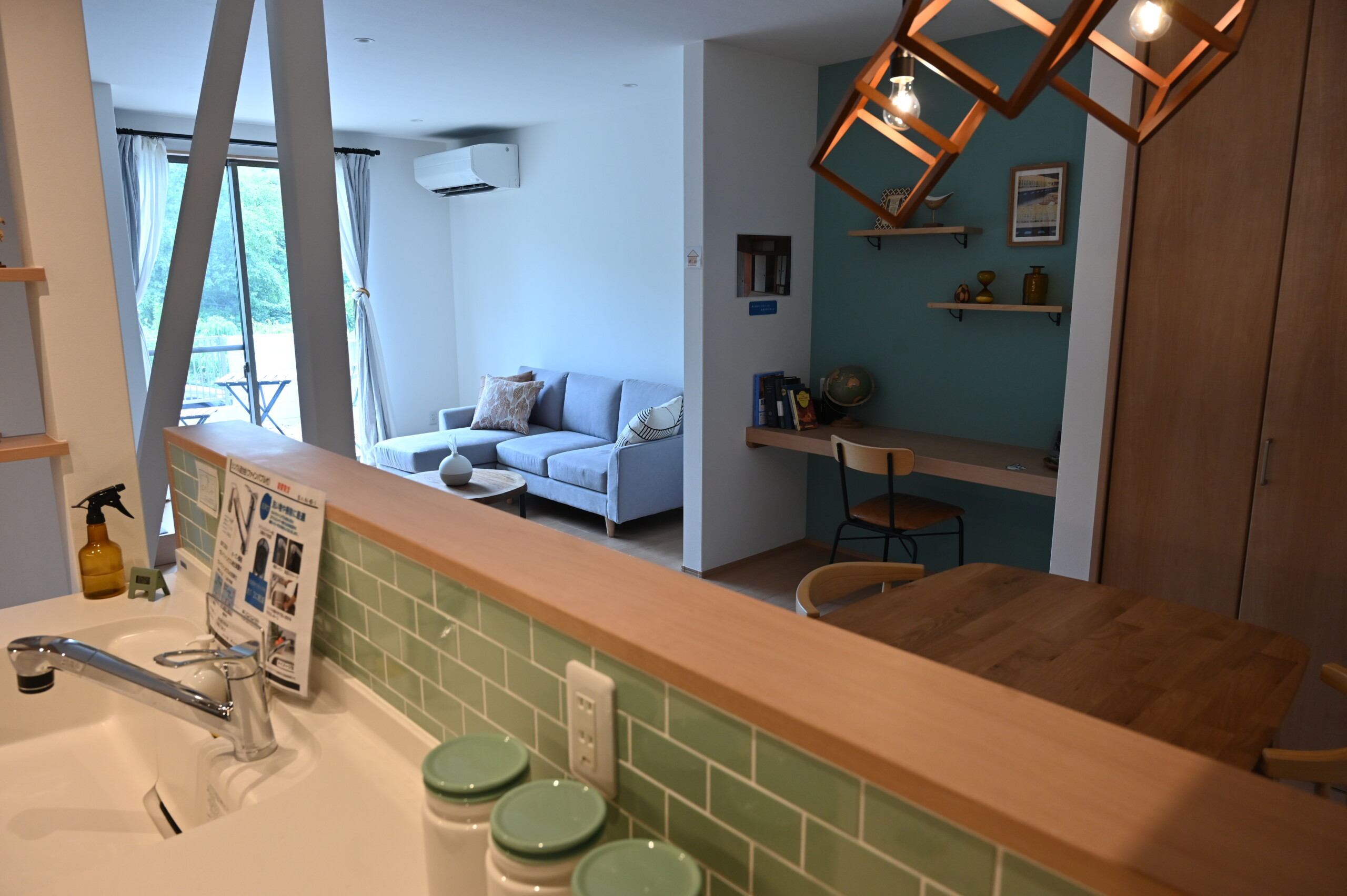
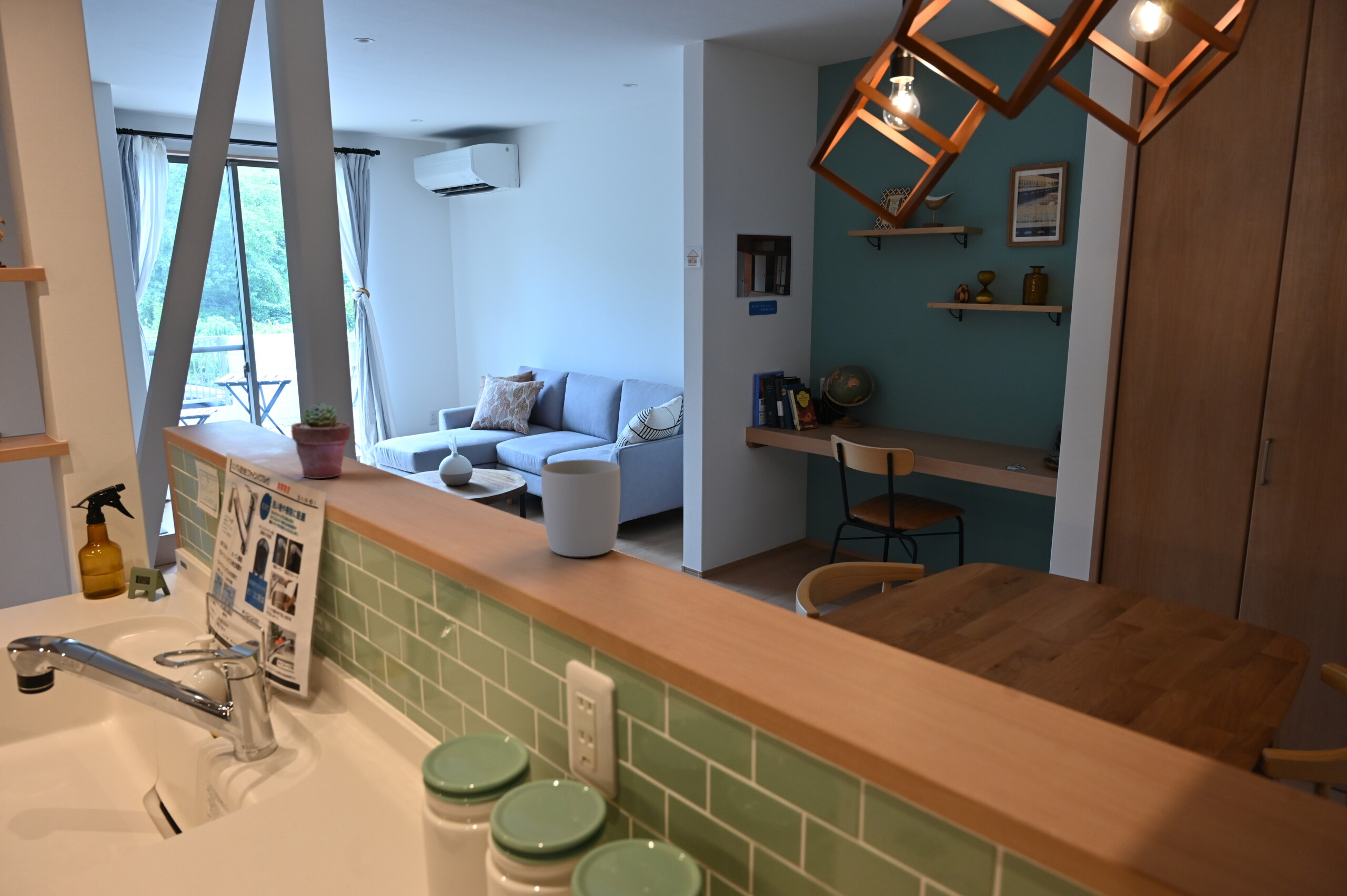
+ mug [541,459,621,557]
+ potted succulent [290,402,351,479]
